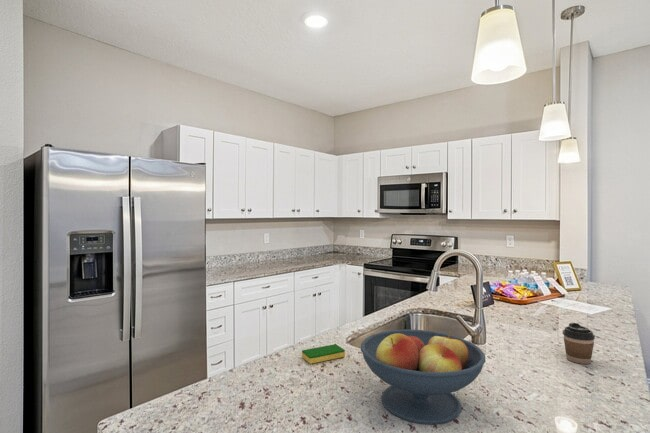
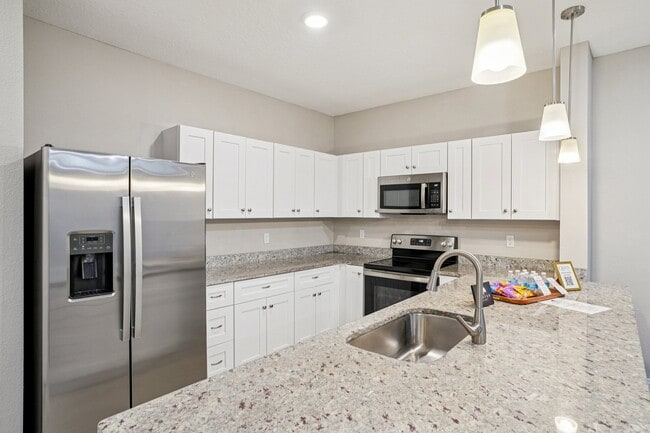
- dish sponge [301,343,346,365]
- coffee cup [562,322,596,365]
- fruit bowl [360,328,487,425]
